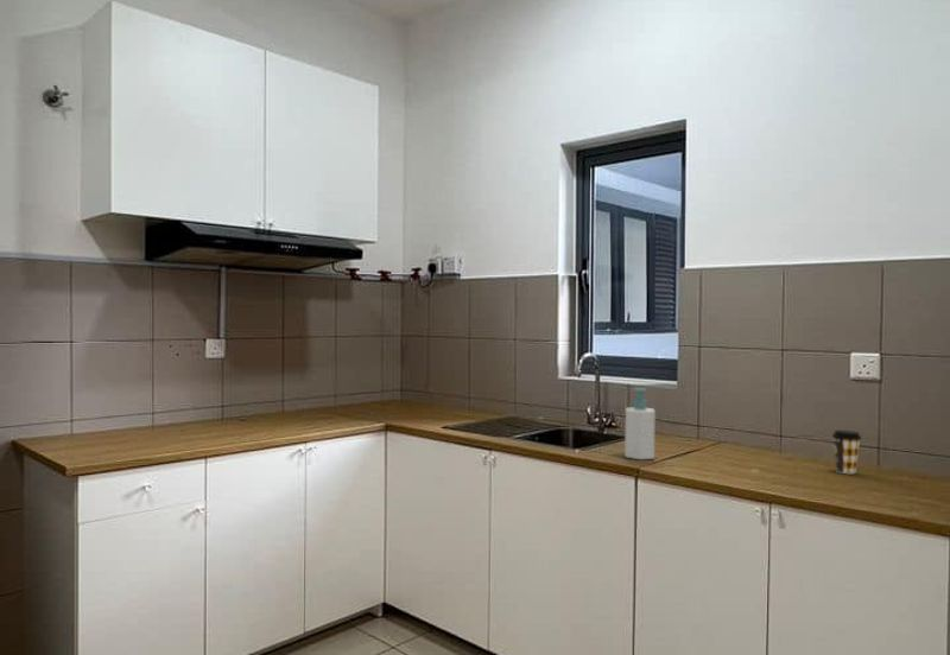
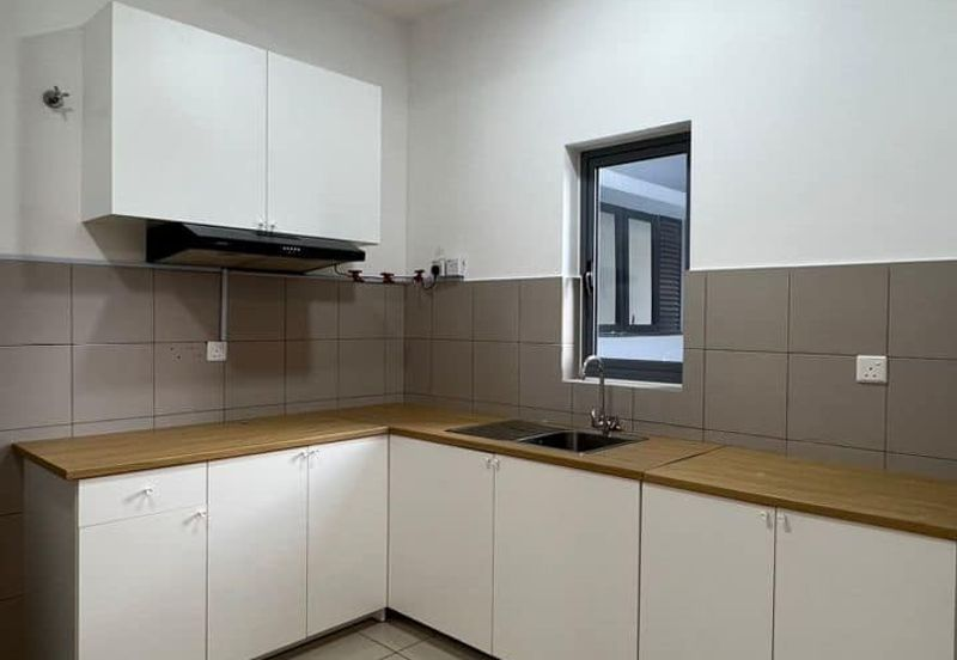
- soap bottle [623,387,657,460]
- coffee cup [831,430,862,475]
